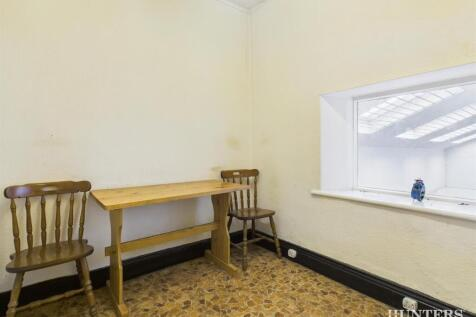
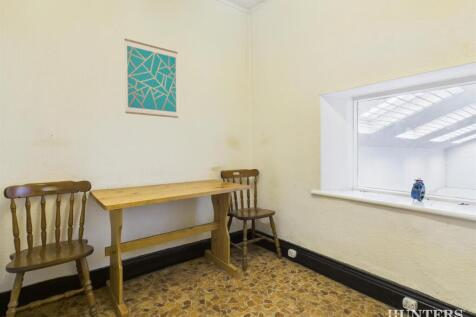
+ wall art [124,38,179,119]
